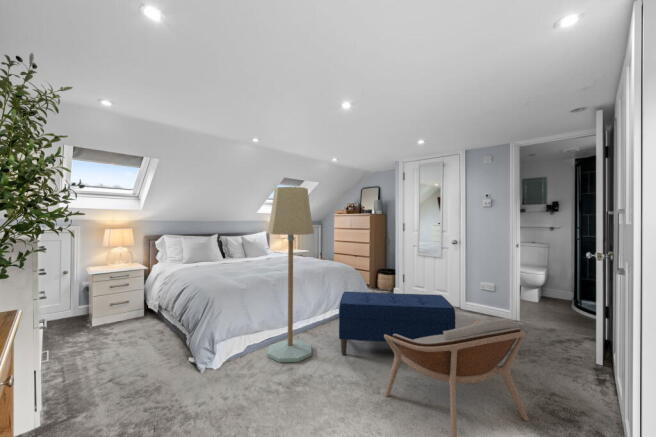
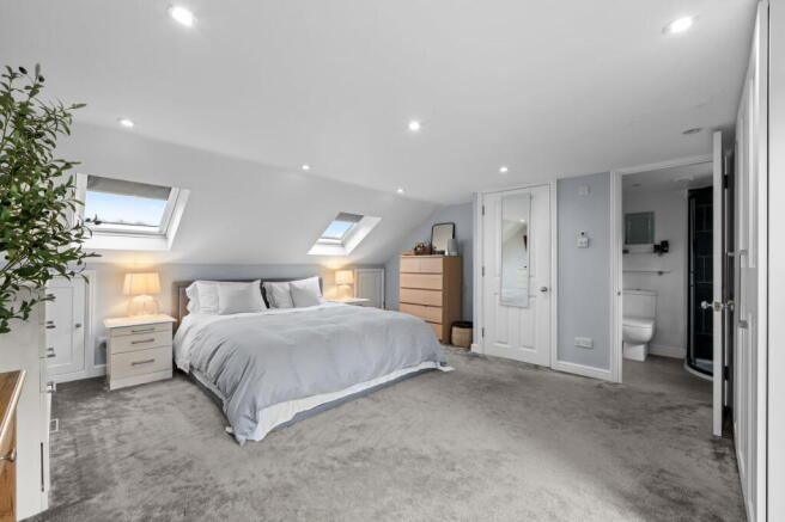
- bench [338,291,456,356]
- armchair [384,319,530,437]
- floor lamp [266,186,315,363]
